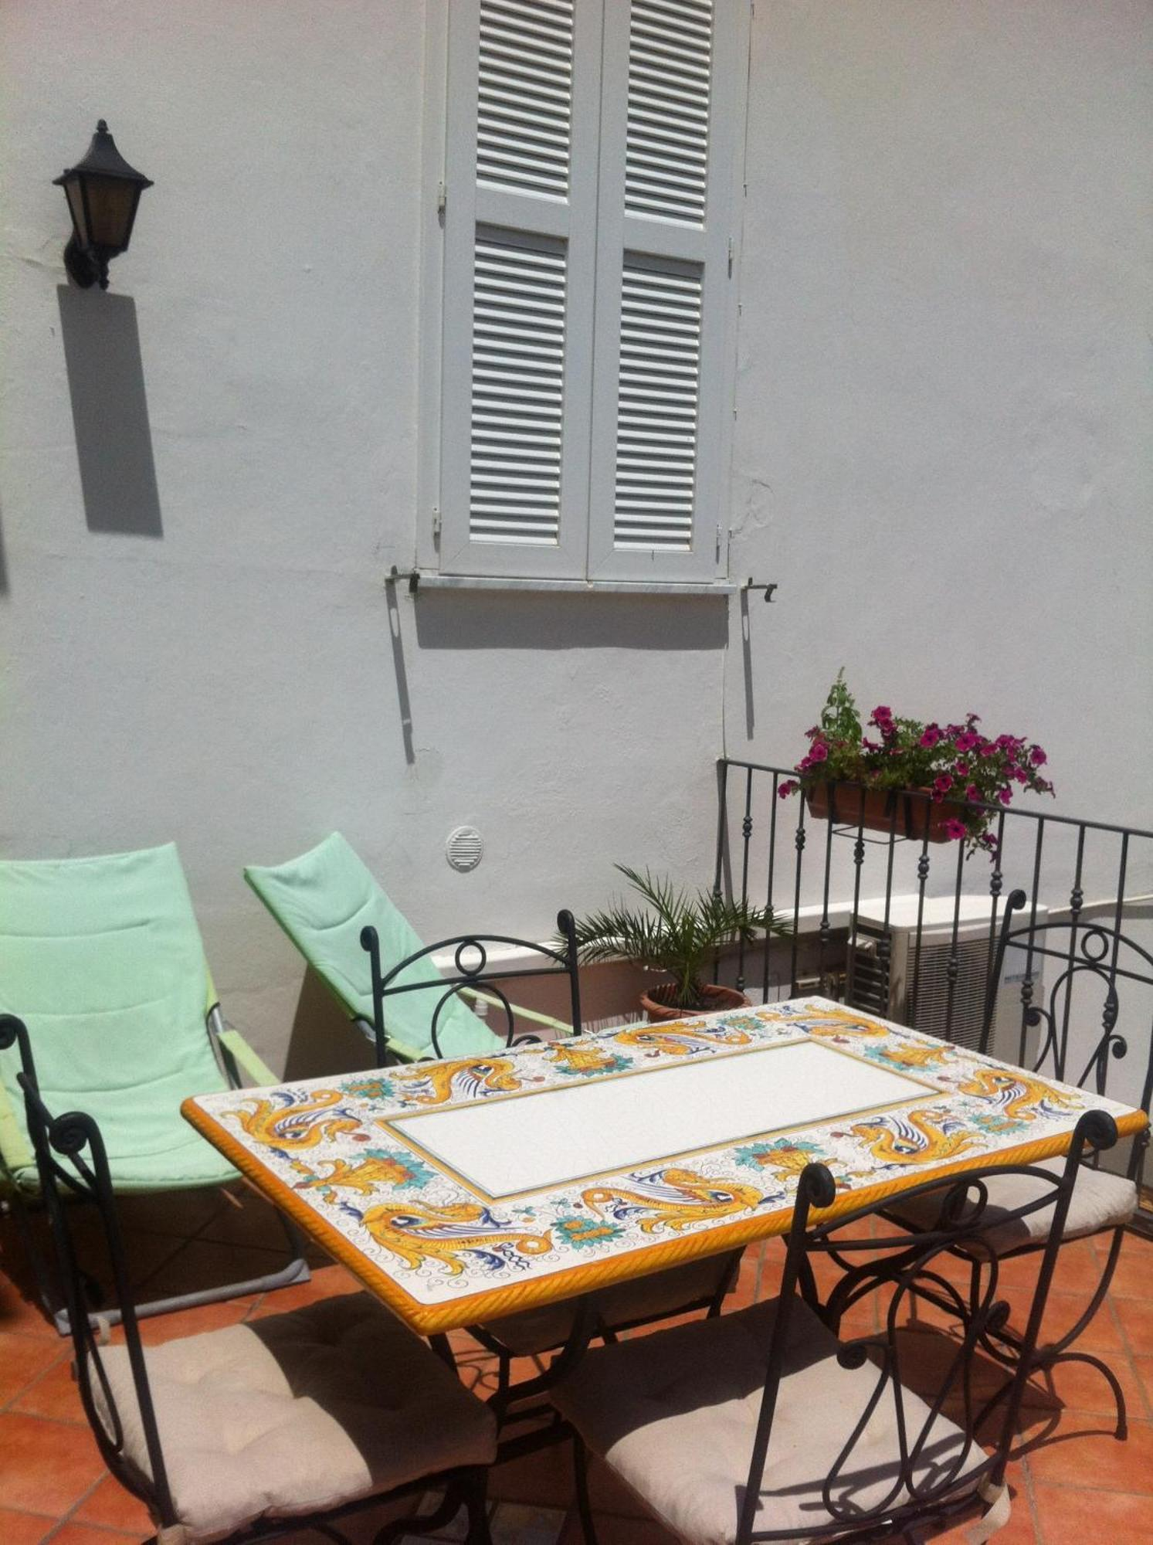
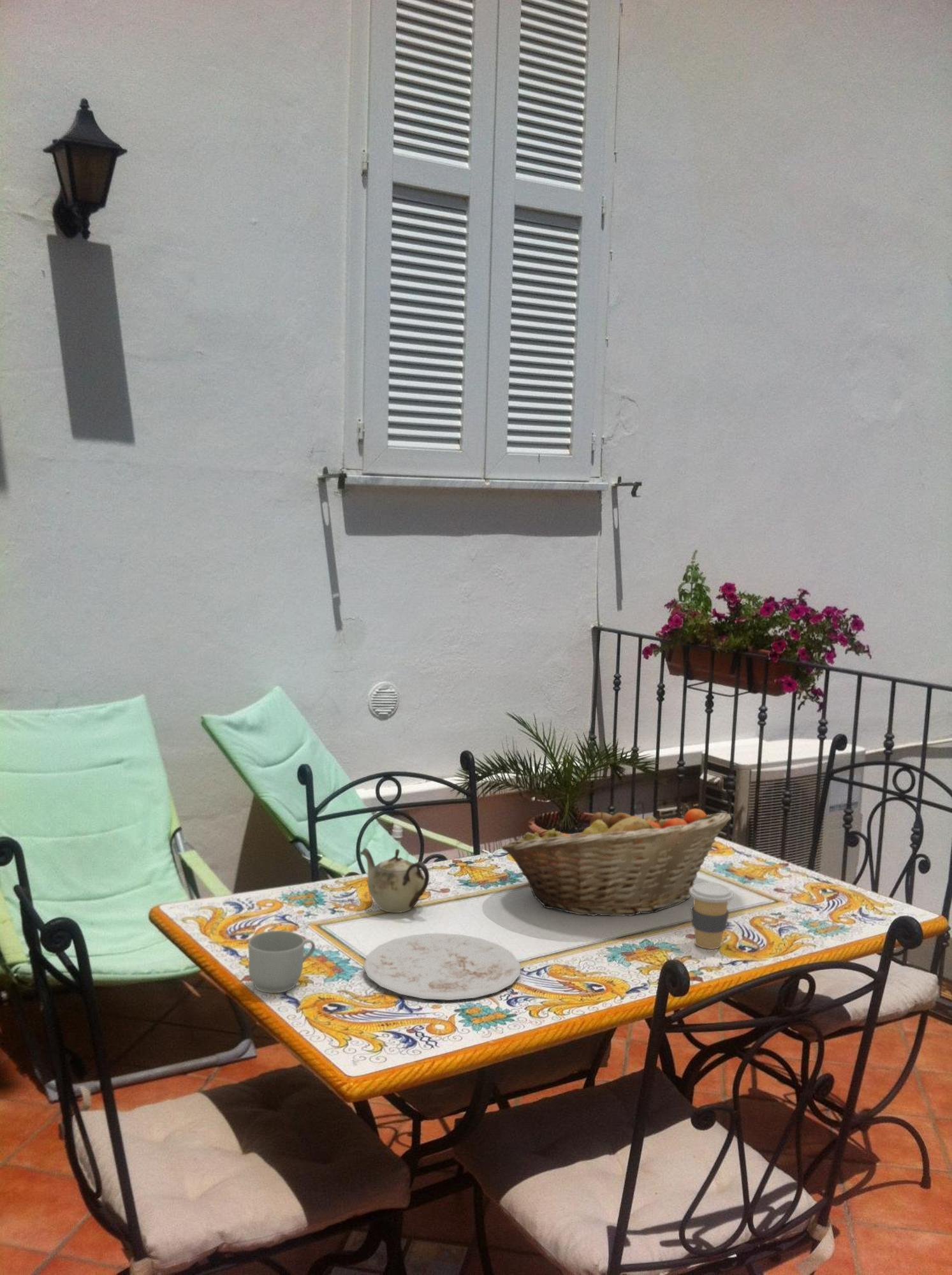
+ mug [247,930,316,994]
+ plate [363,933,521,1001]
+ coffee cup [689,882,734,950]
+ teapot [359,847,430,914]
+ fruit basket [501,806,732,917]
